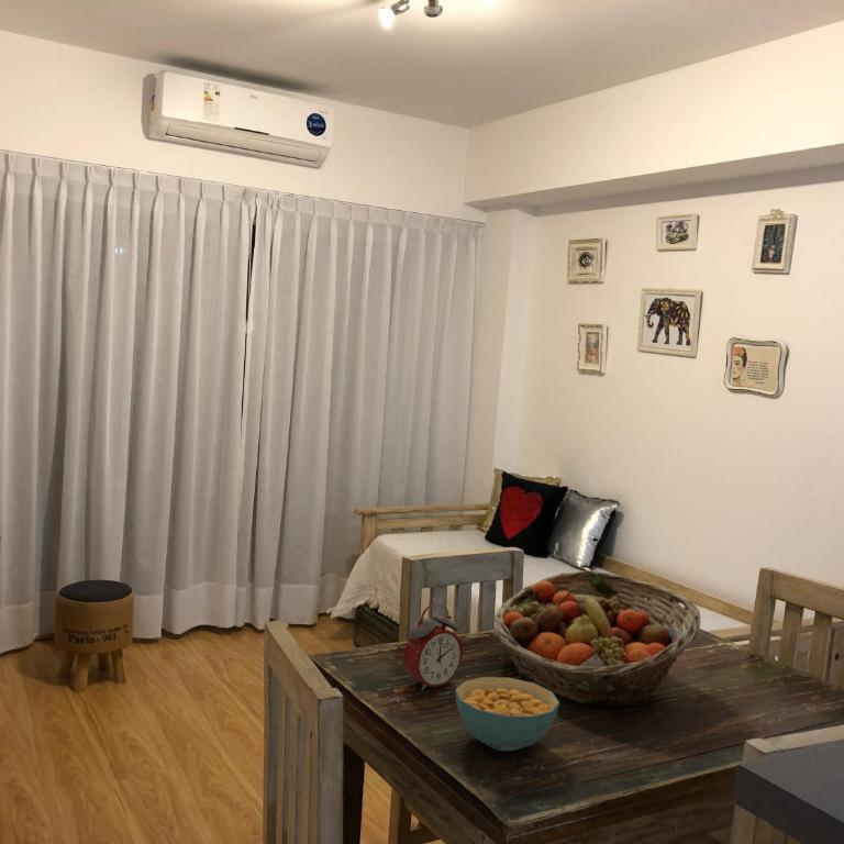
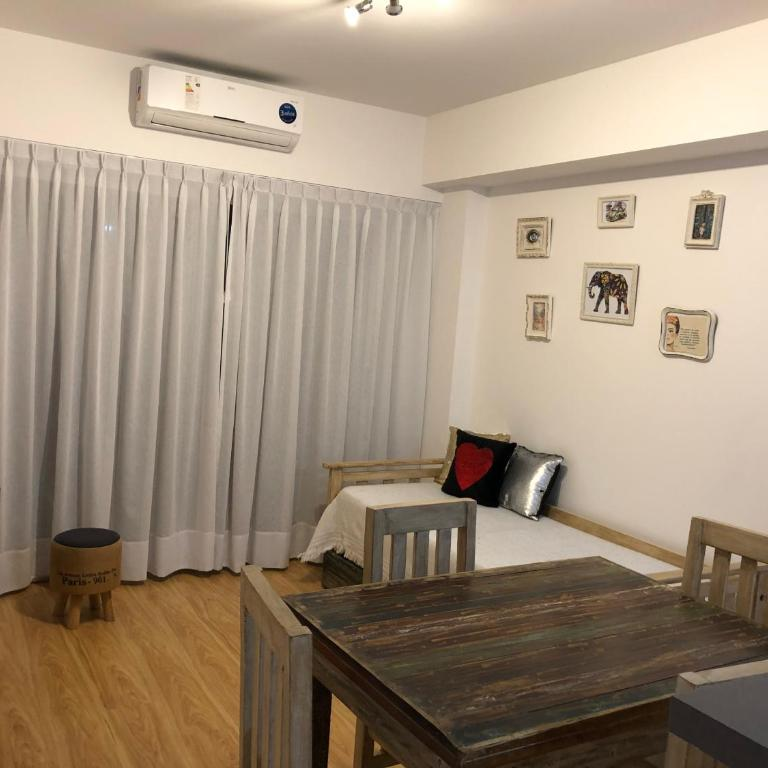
- fruit basket [493,569,702,708]
- alarm clock [402,602,464,691]
- cereal bowl [454,676,560,753]
